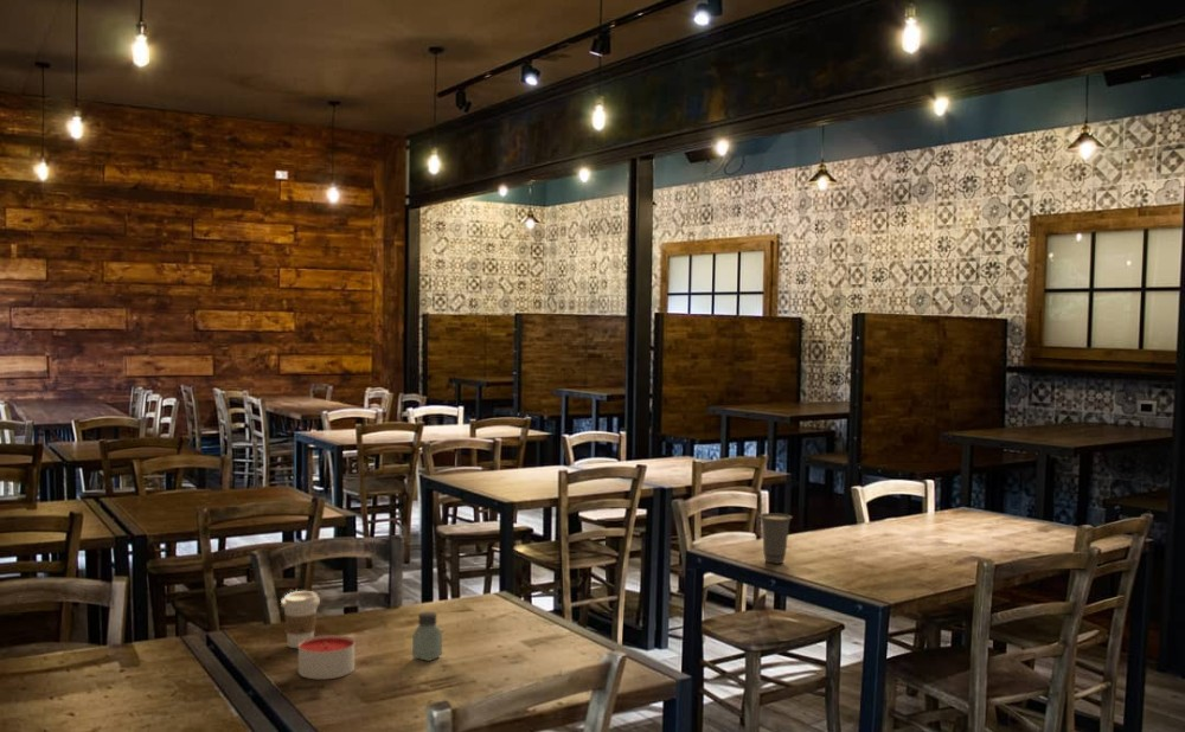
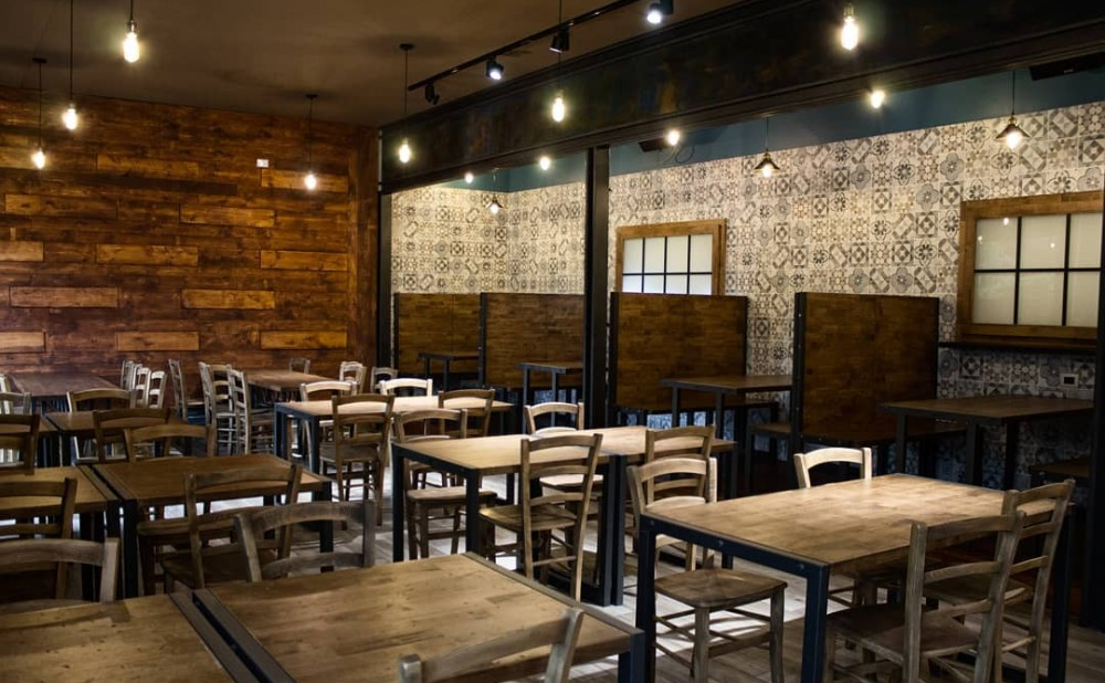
- saltshaker [411,610,443,662]
- cup [758,512,794,565]
- candle [297,634,356,680]
- coffee cup [280,590,321,649]
